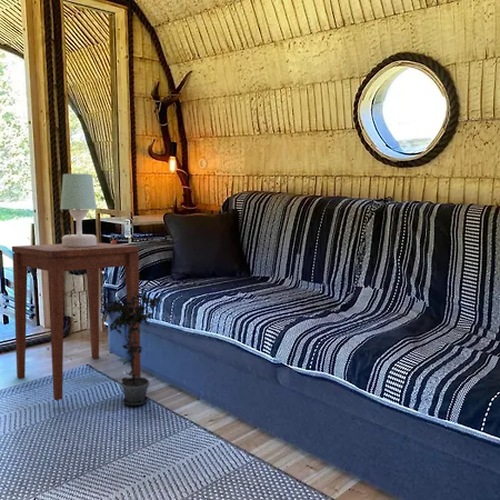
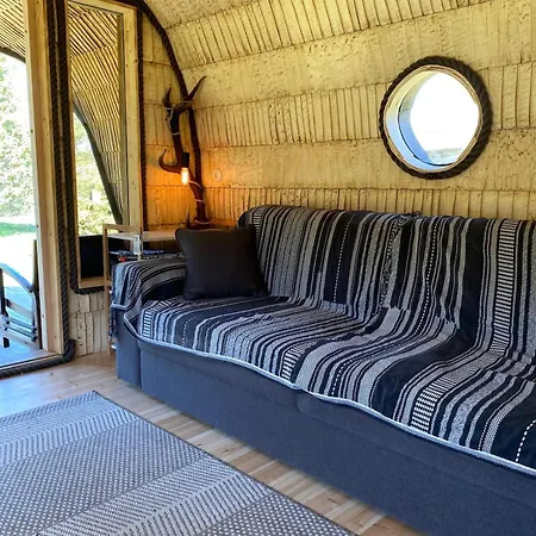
- table lamp [60,172,98,247]
- potted plant [102,287,166,407]
- side table [11,241,142,401]
